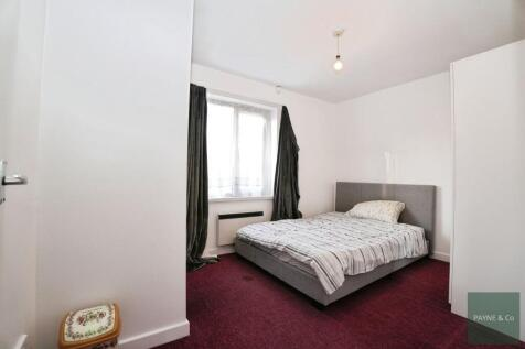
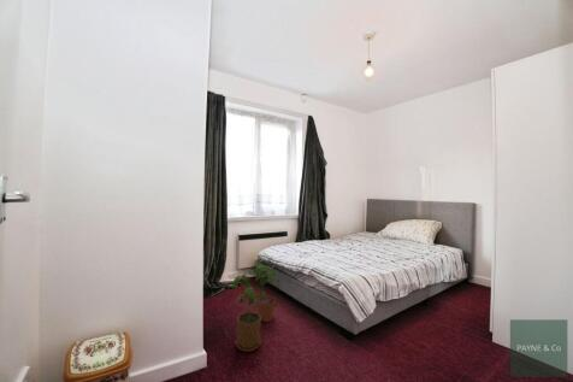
+ plant pot [255,290,277,323]
+ house plant [232,264,279,353]
